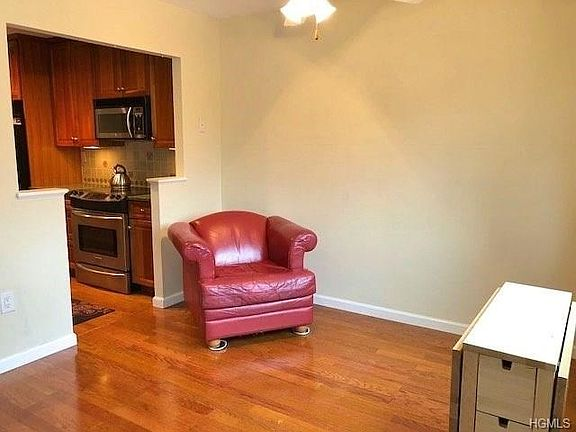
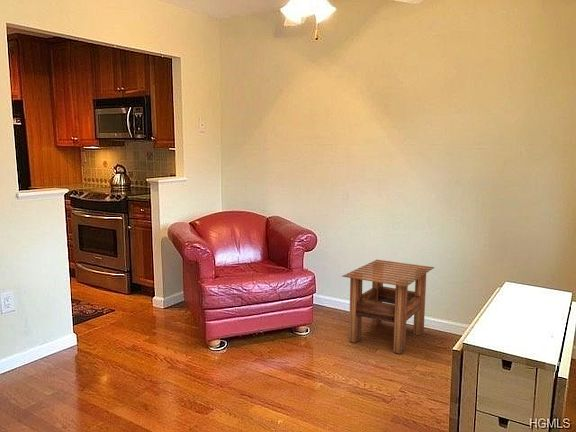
+ side table [341,259,435,355]
